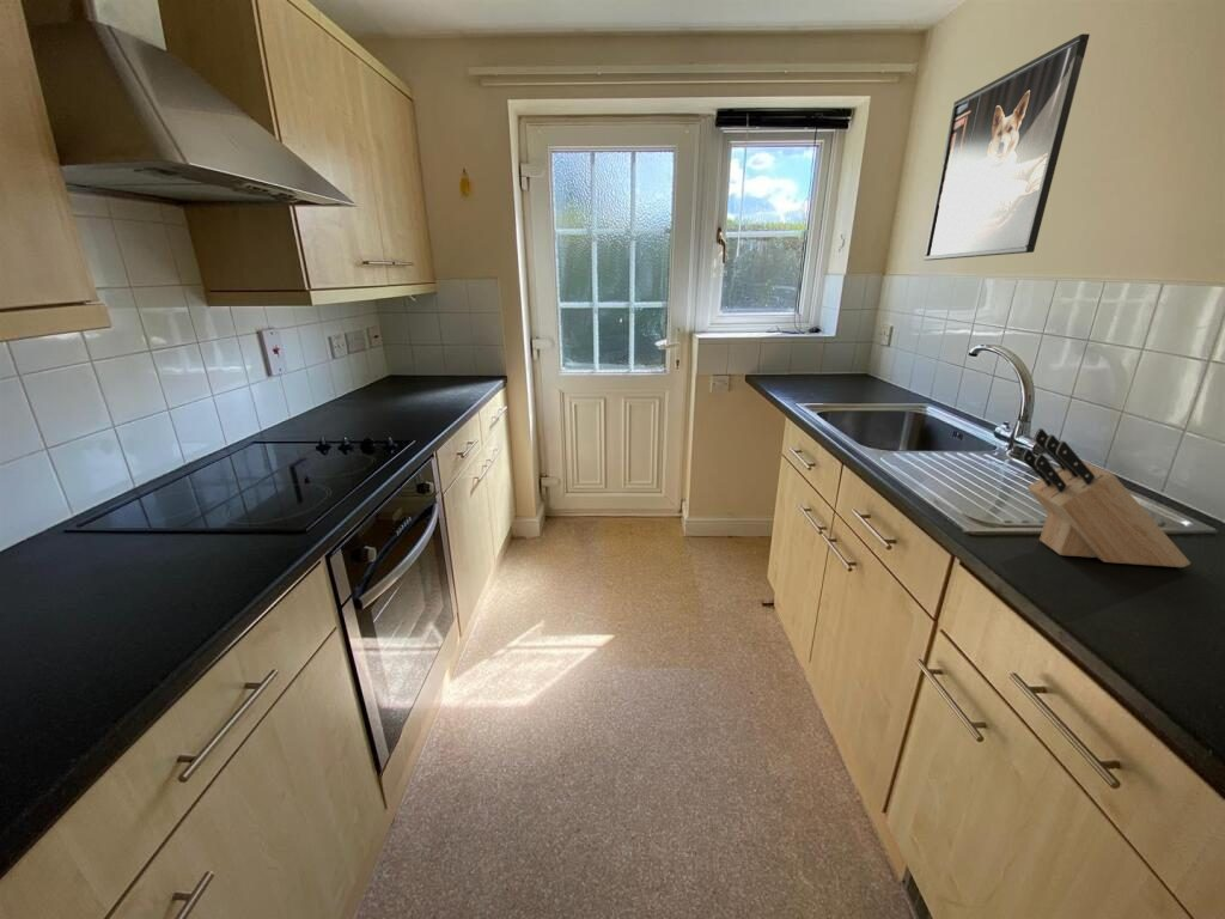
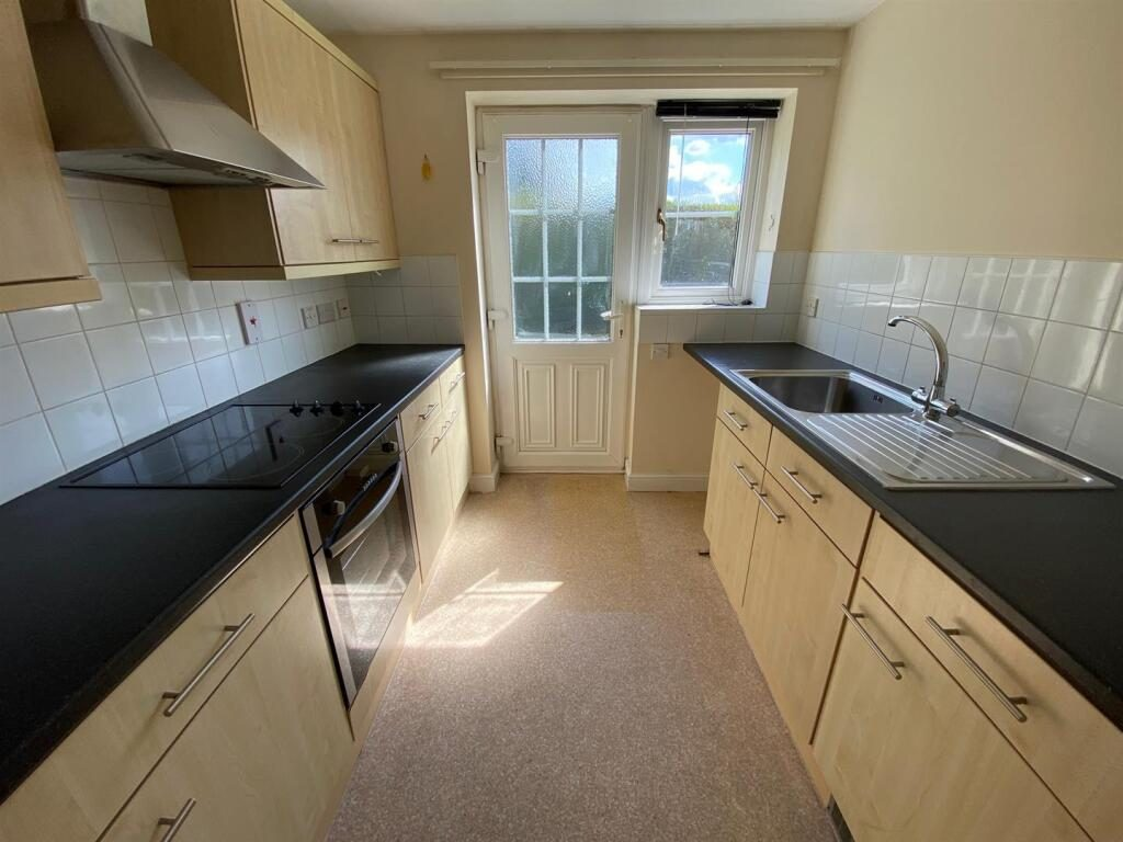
- knife block [1020,427,1192,568]
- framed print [922,32,1091,261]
